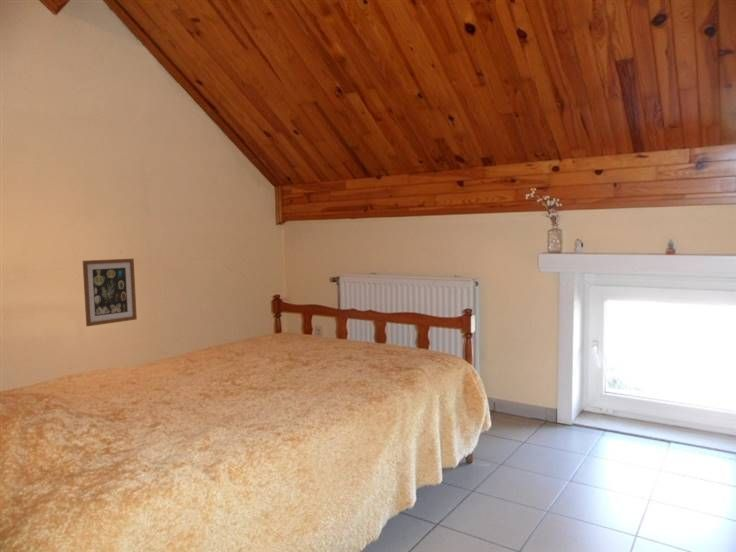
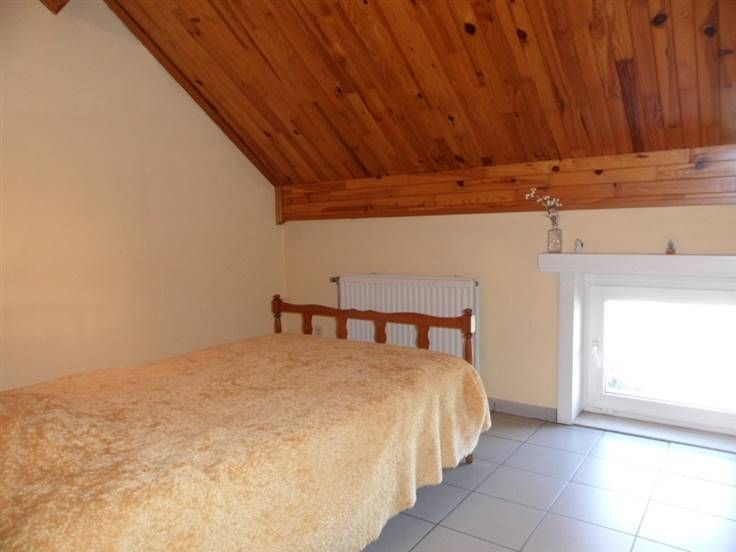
- wall art [82,258,138,327]
